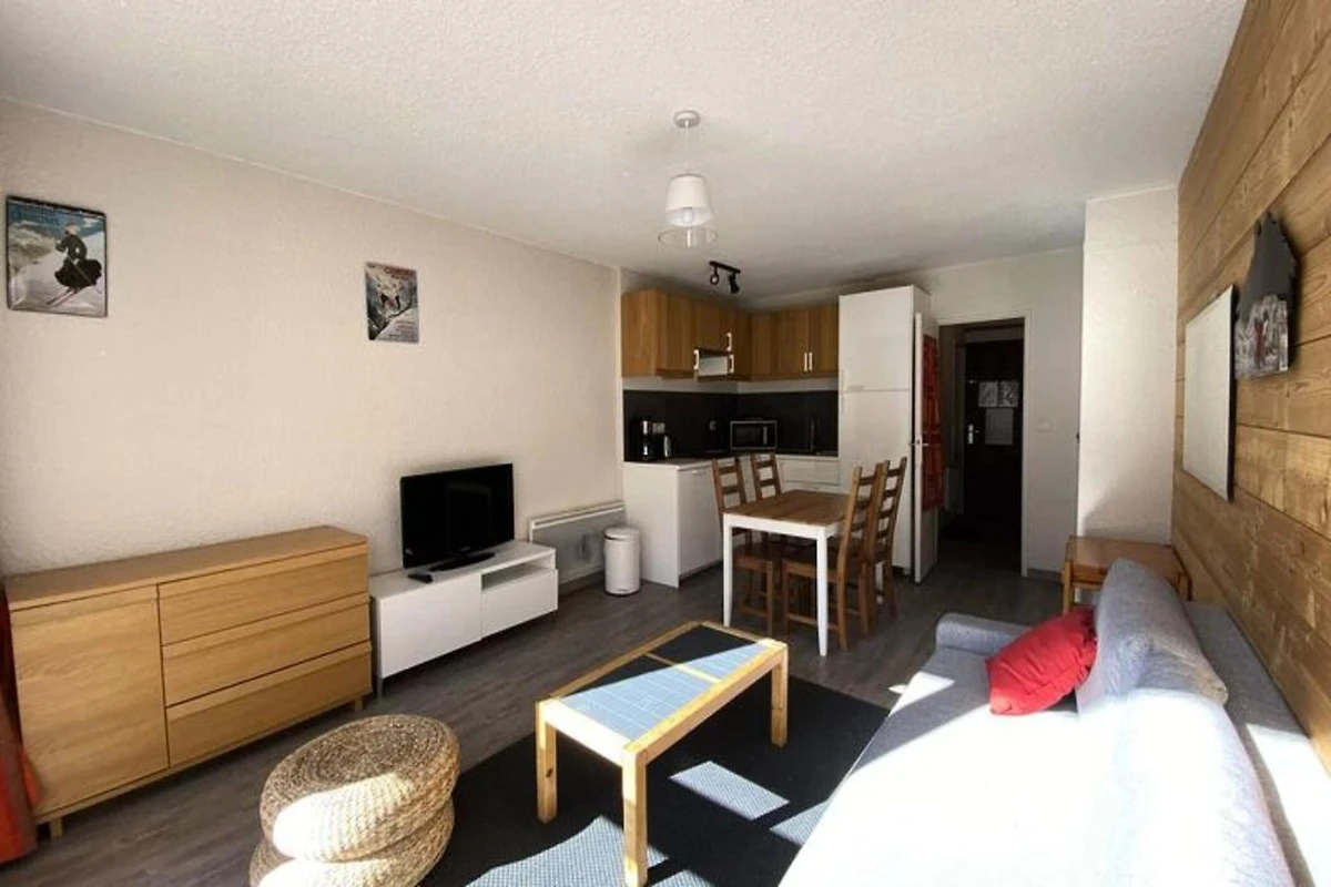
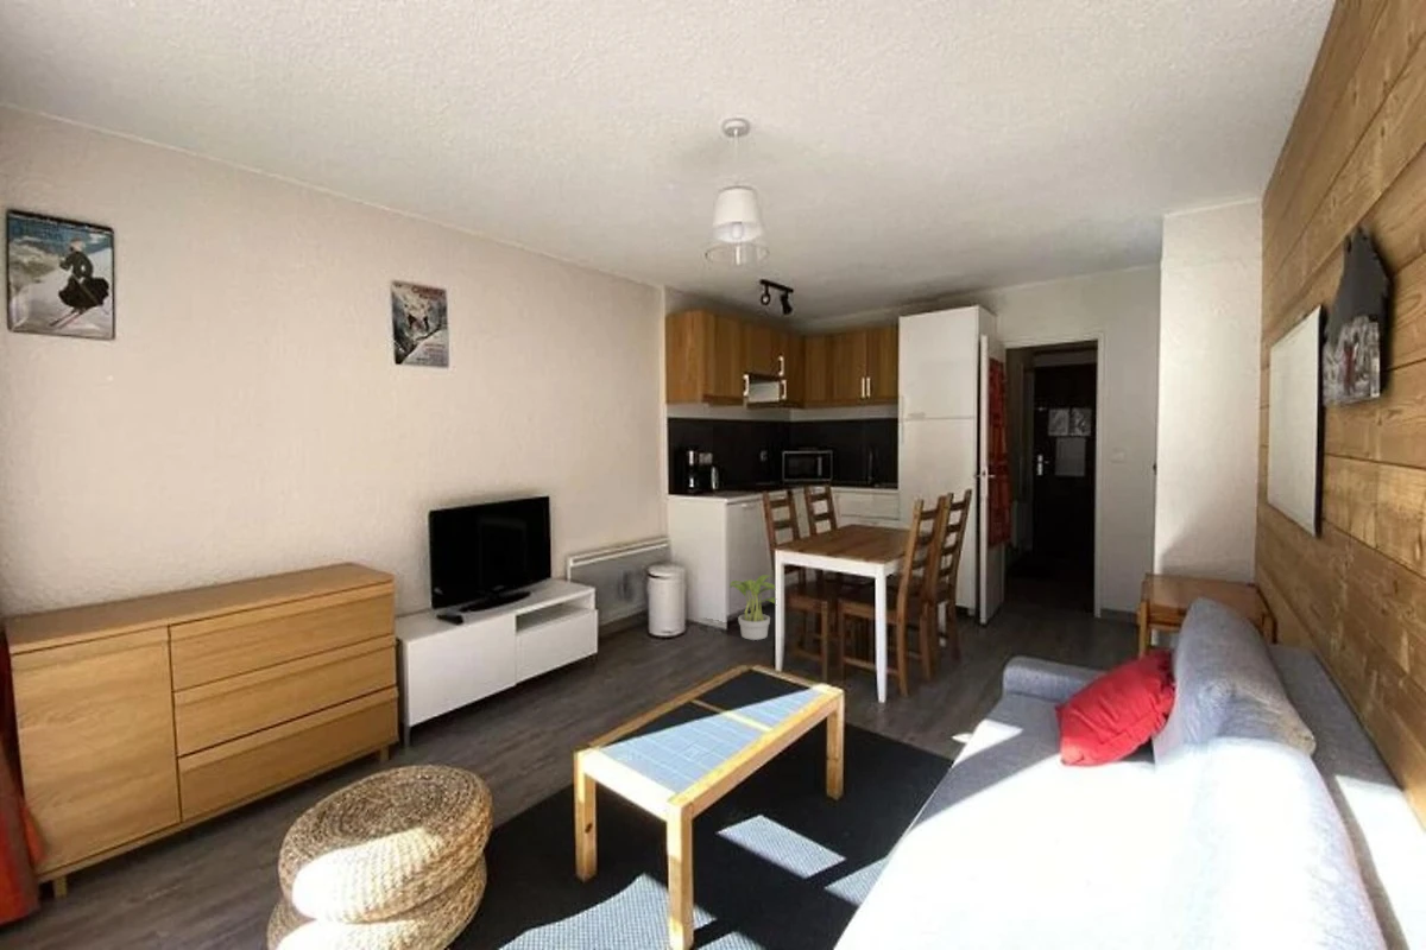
+ potted plant [728,574,776,641]
